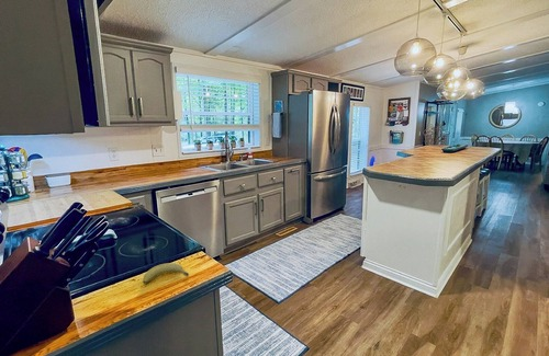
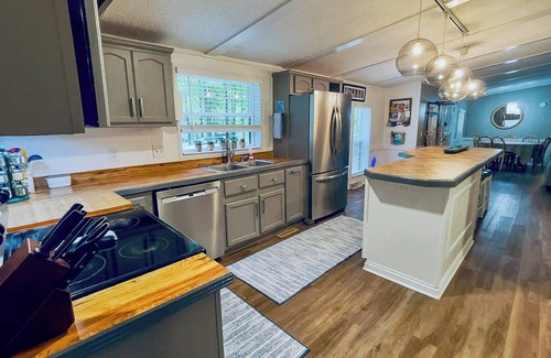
- fruit [142,262,190,285]
